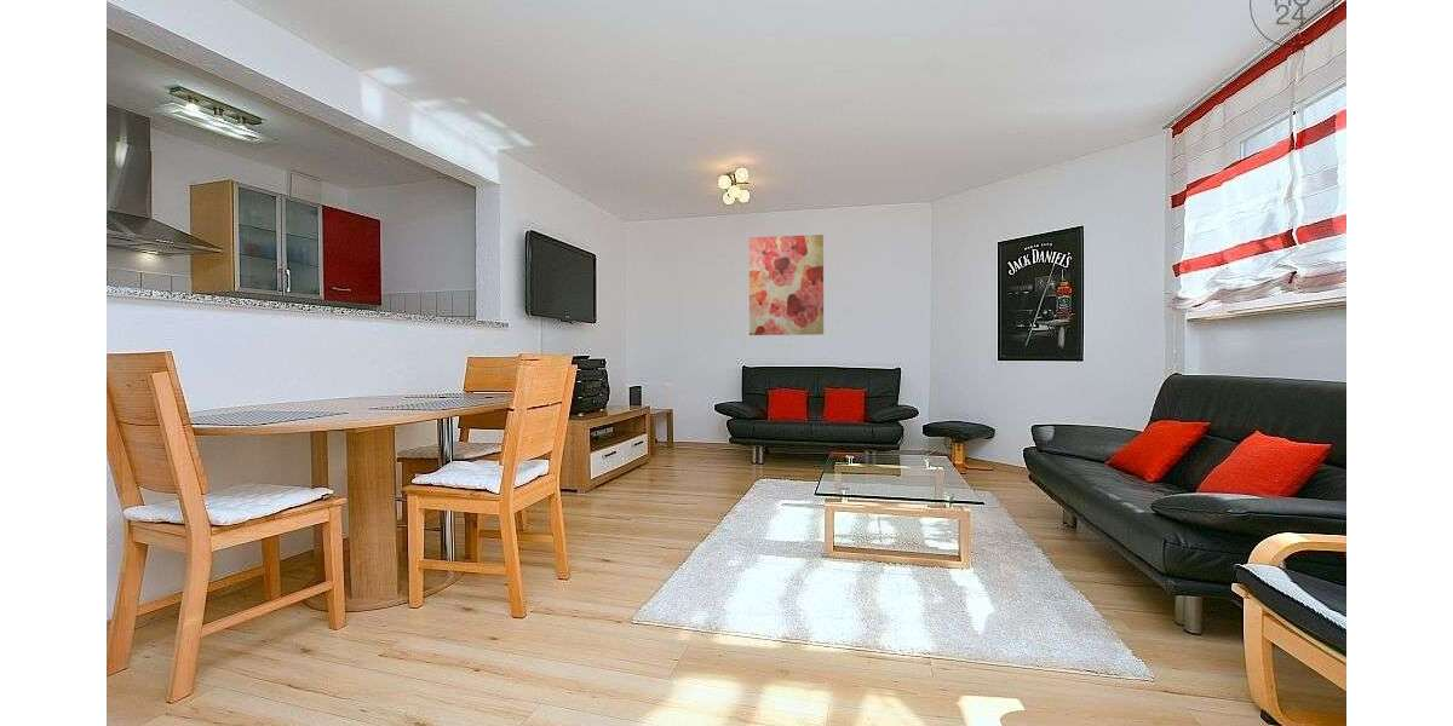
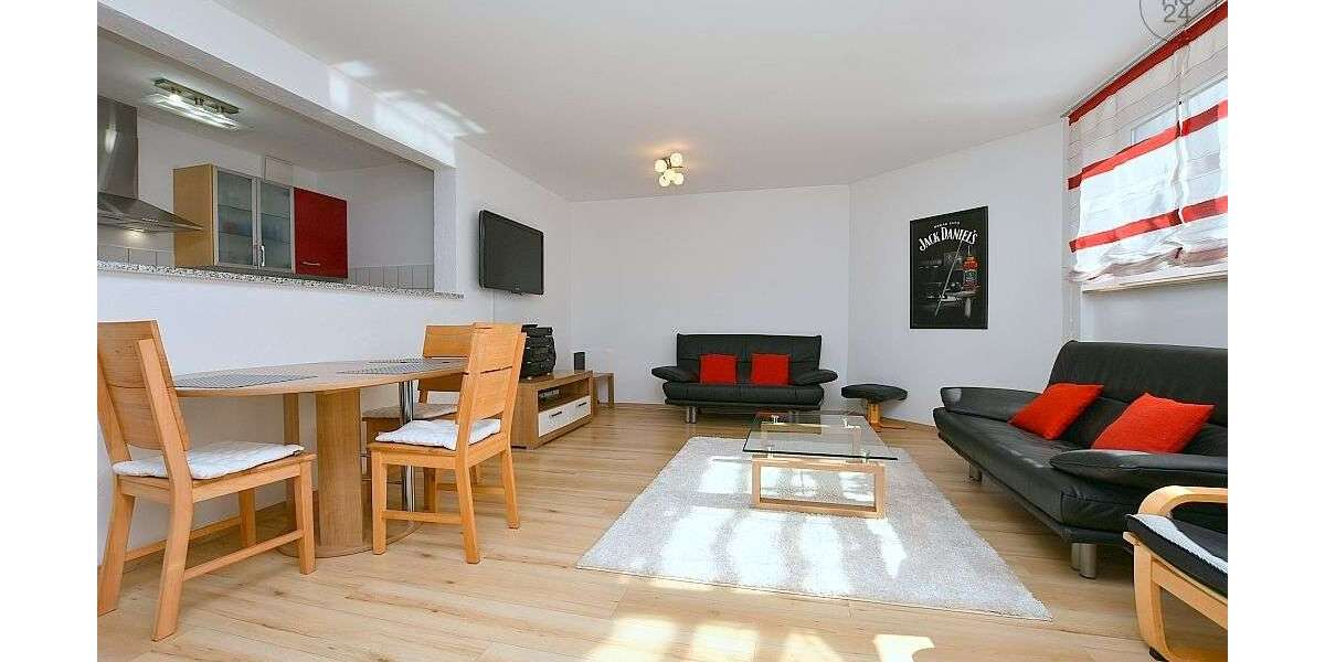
- wall art [748,234,825,336]
